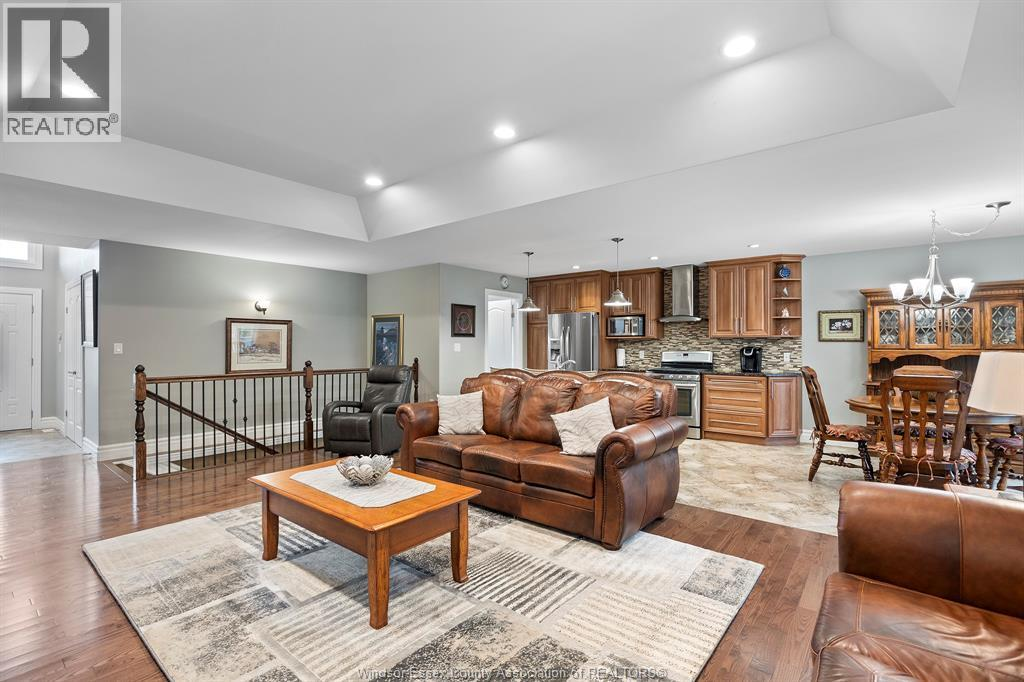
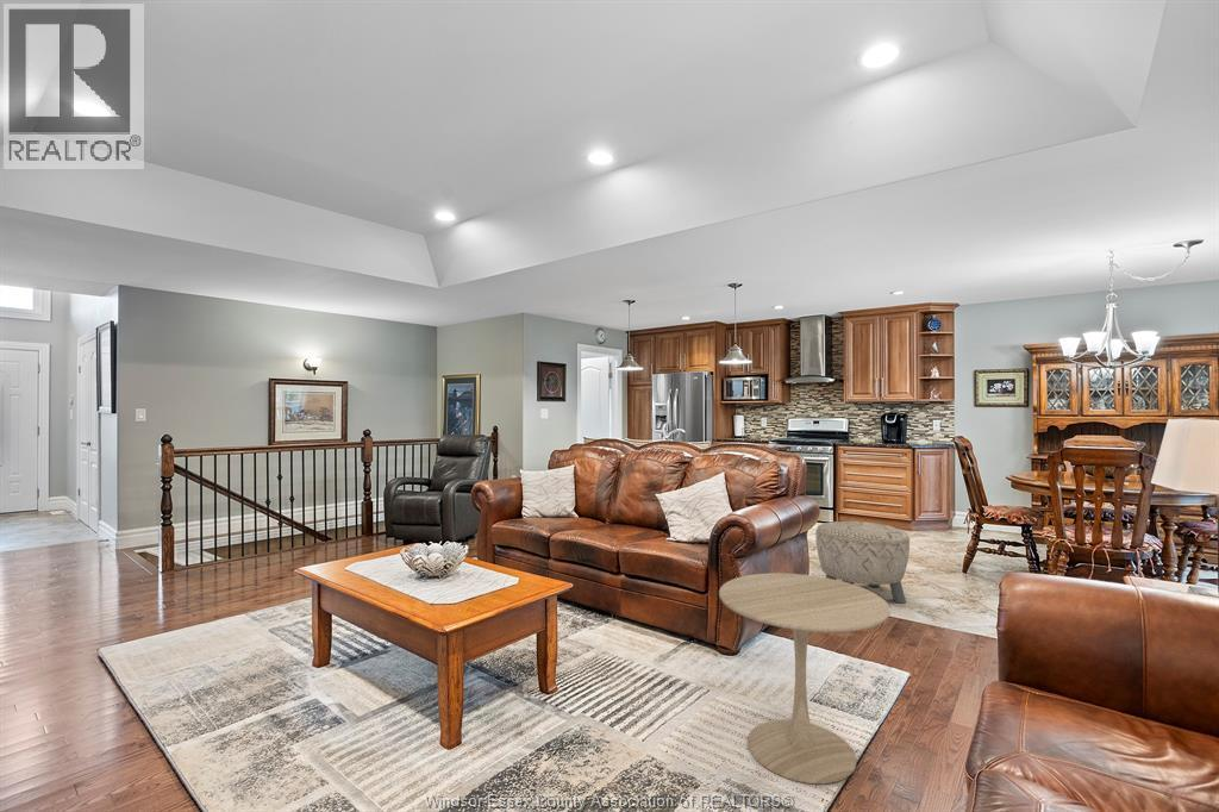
+ side table [718,571,892,785]
+ ottoman [814,520,911,604]
